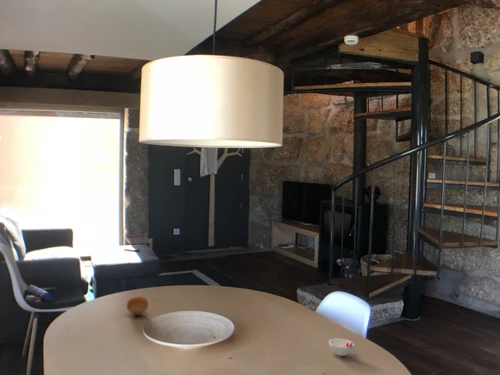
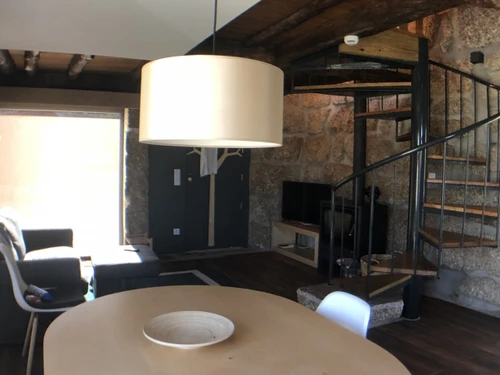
- fruit [126,295,149,316]
- cup [328,337,358,357]
